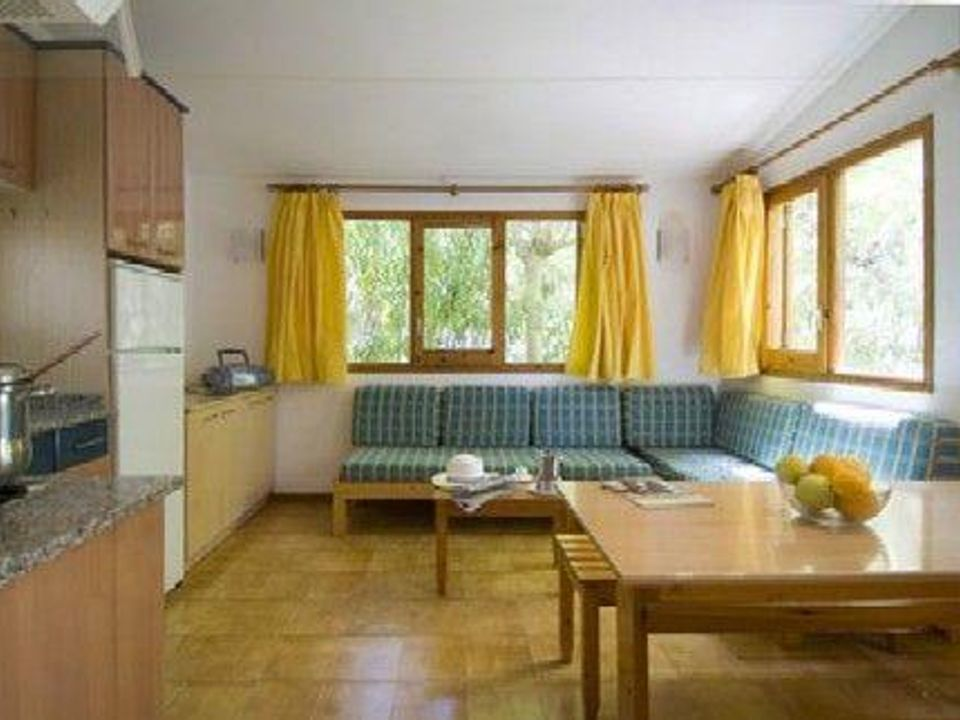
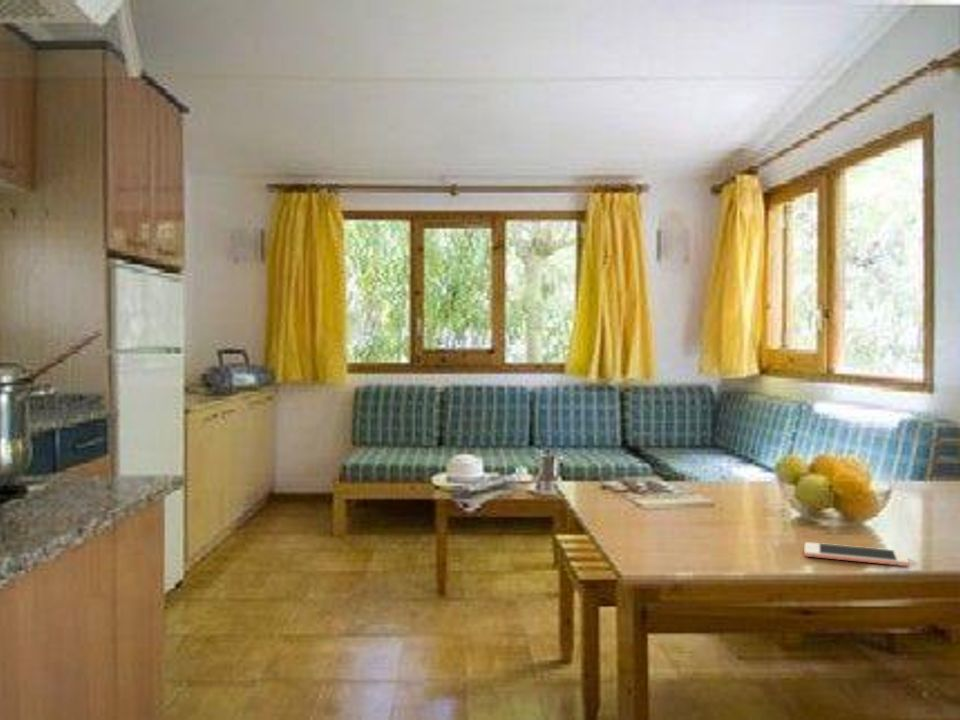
+ cell phone [803,541,910,567]
